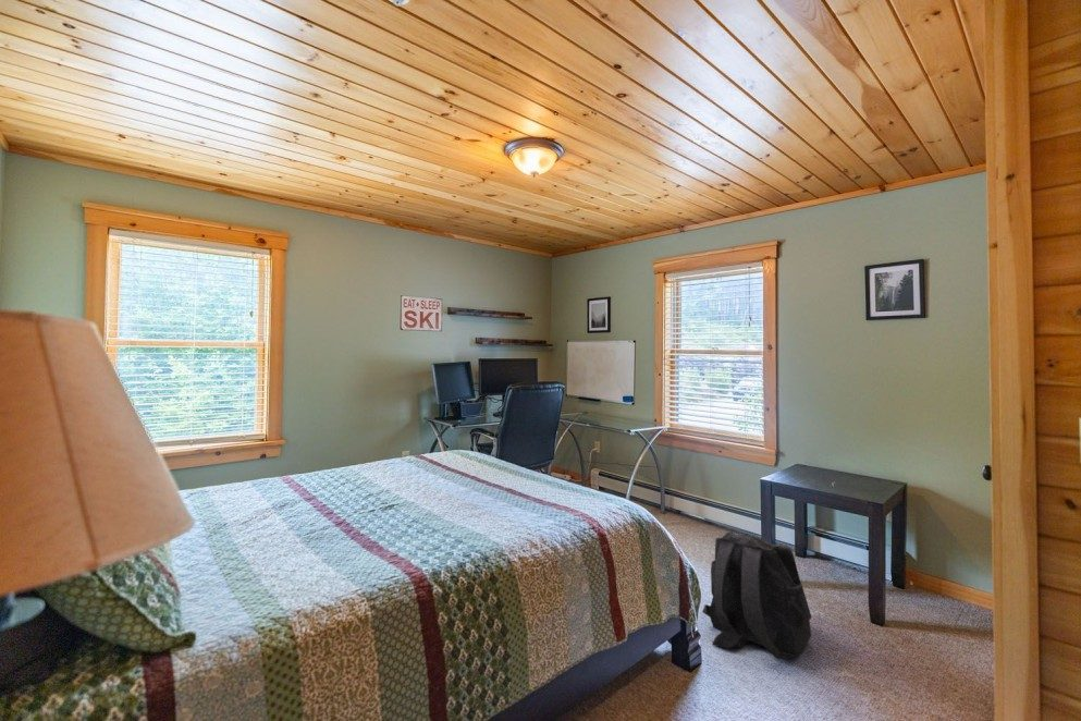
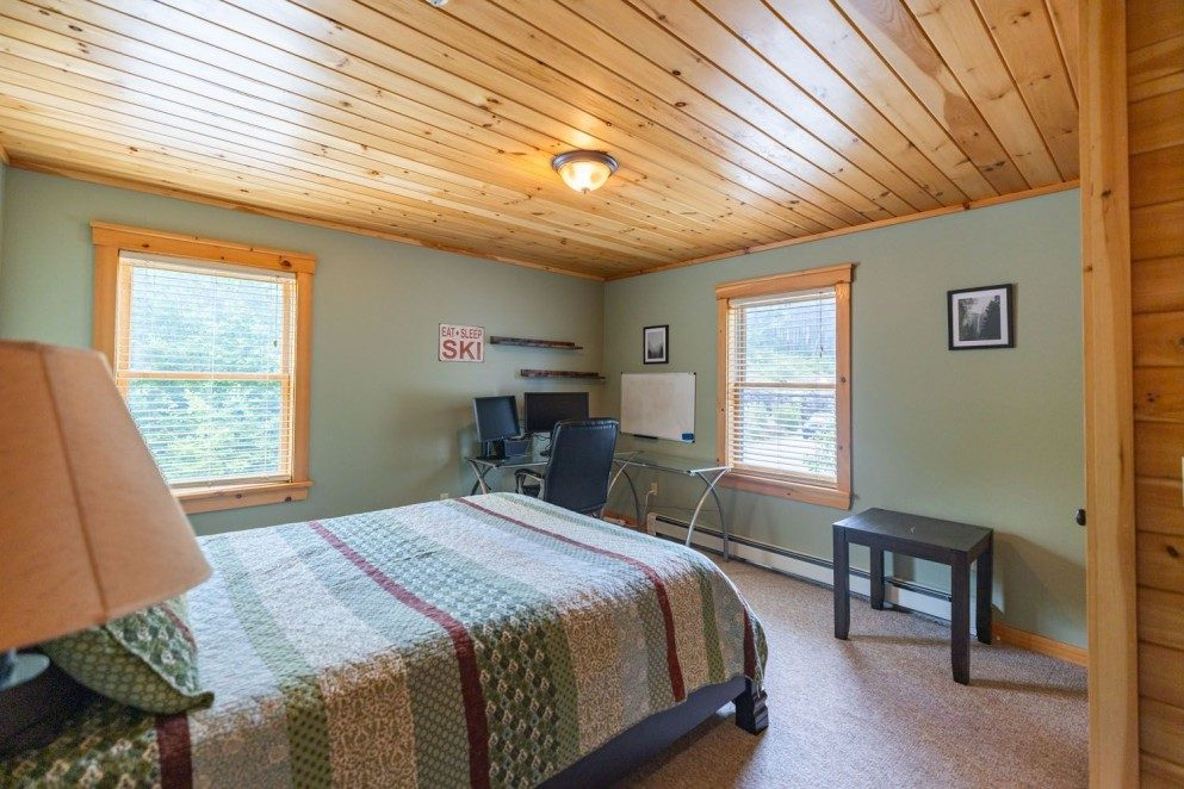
- backpack [701,530,812,660]
